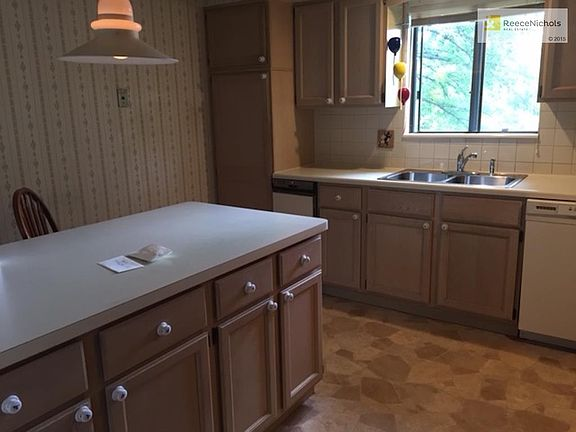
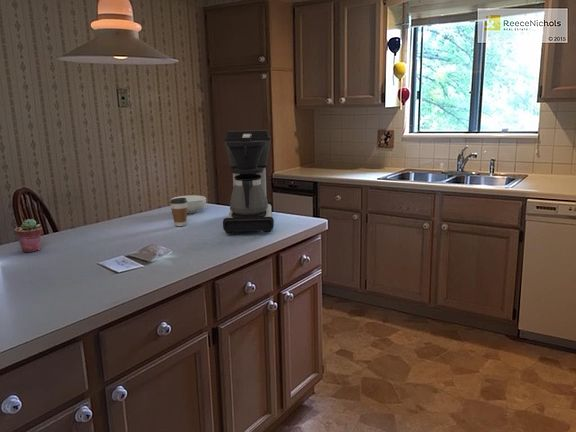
+ coffee maker [222,129,275,235]
+ cereal bowl [170,194,207,214]
+ potted succulent [14,218,43,253]
+ coffee cup [169,197,188,227]
